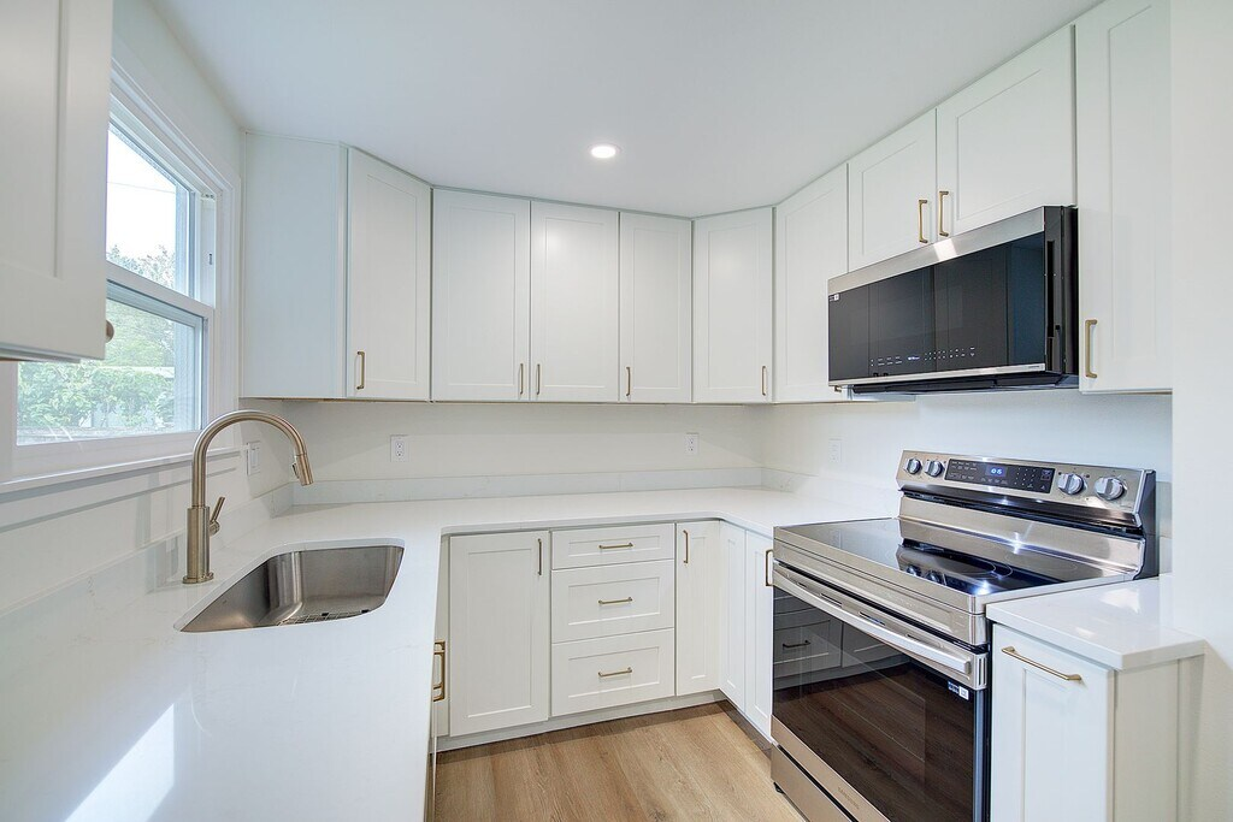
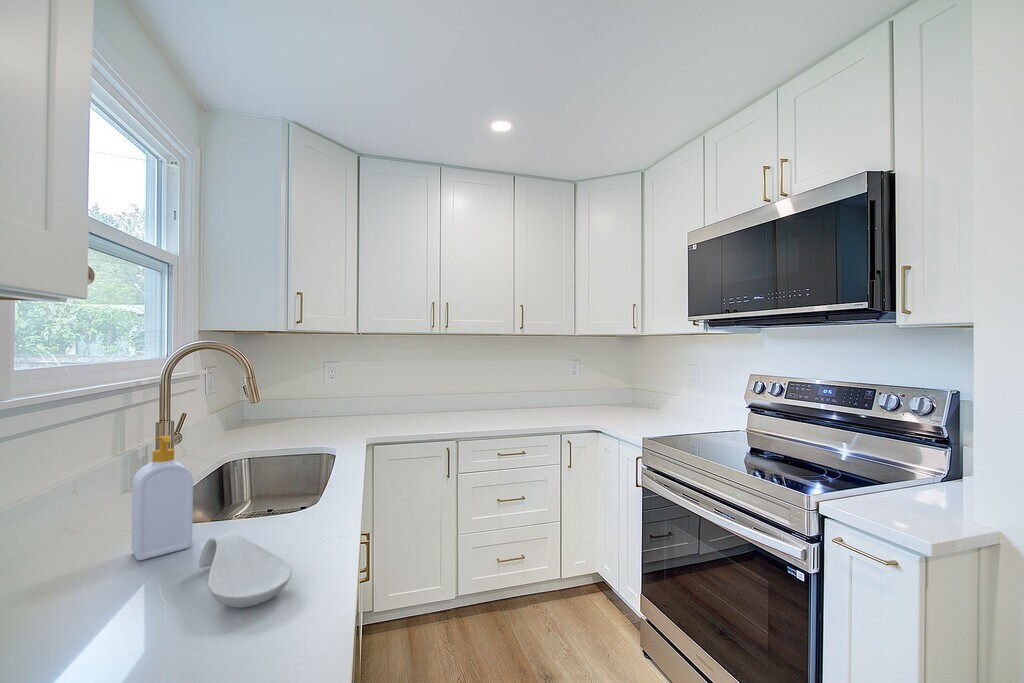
+ soap bottle [130,435,194,561]
+ spoon rest [198,531,293,609]
